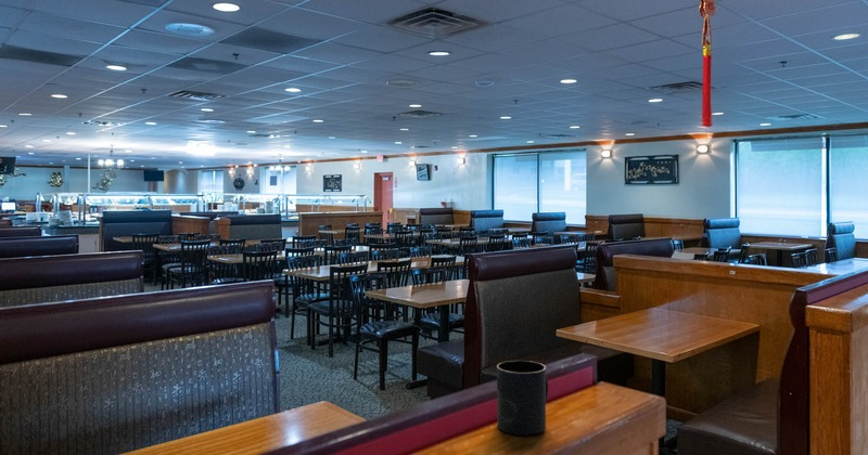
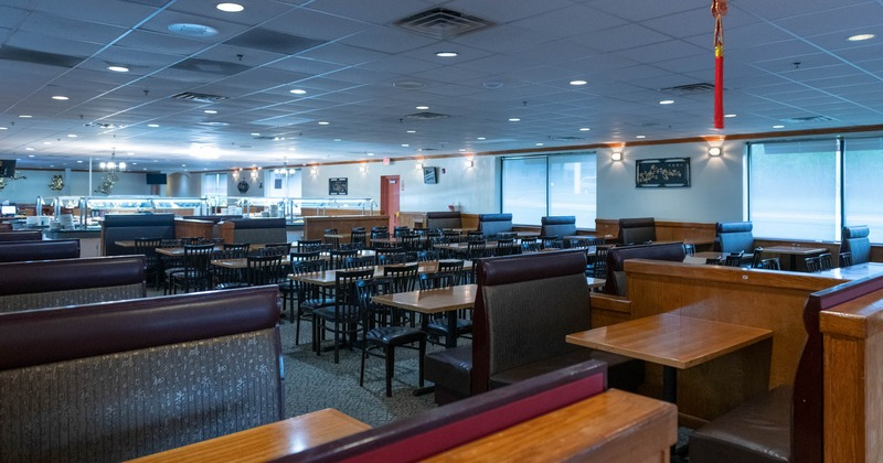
- mug [496,360,549,437]
